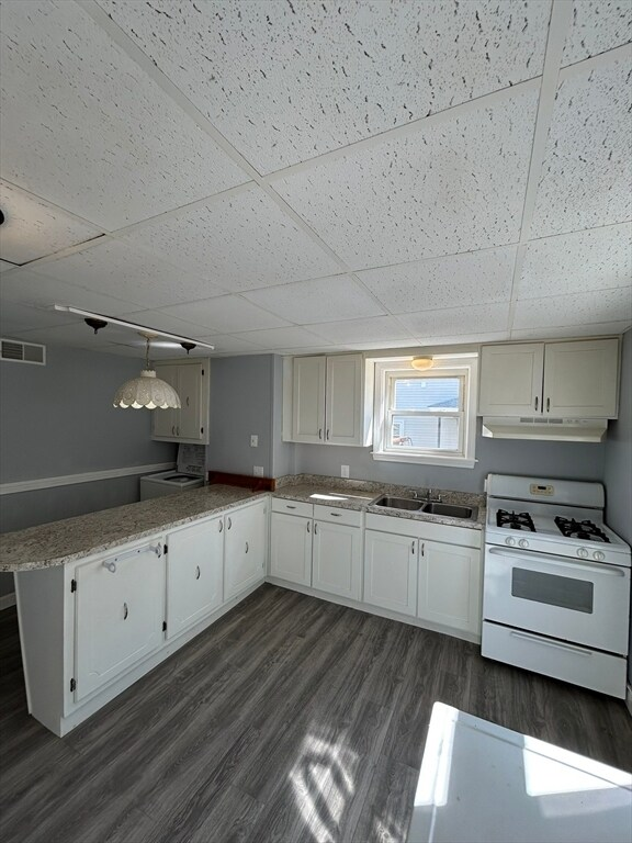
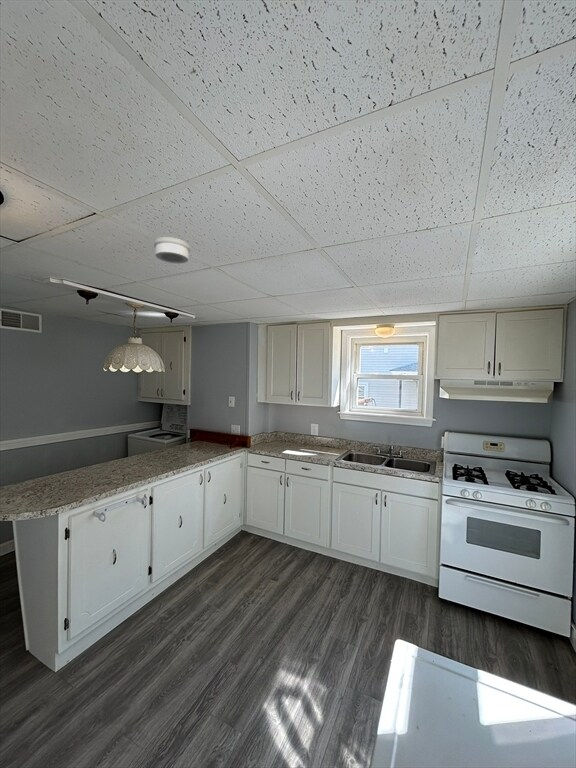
+ smoke detector [153,236,191,264]
